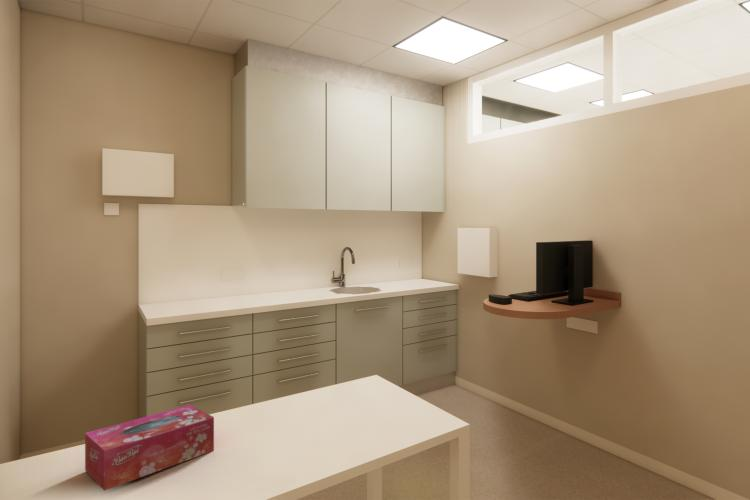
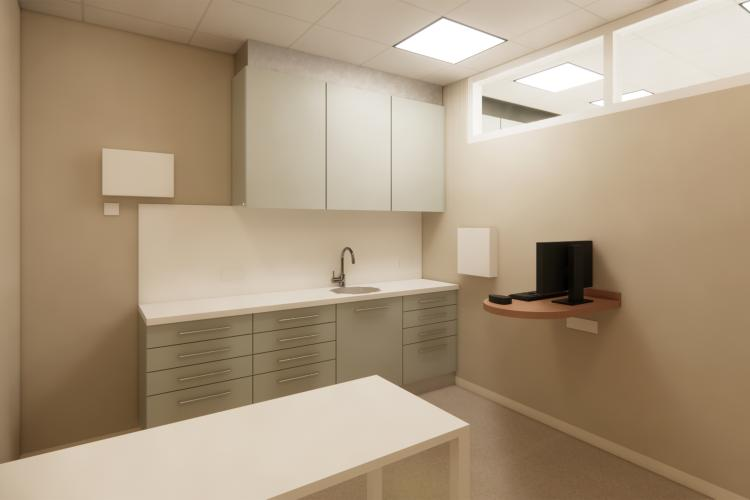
- tissue box [84,404,215,492]
